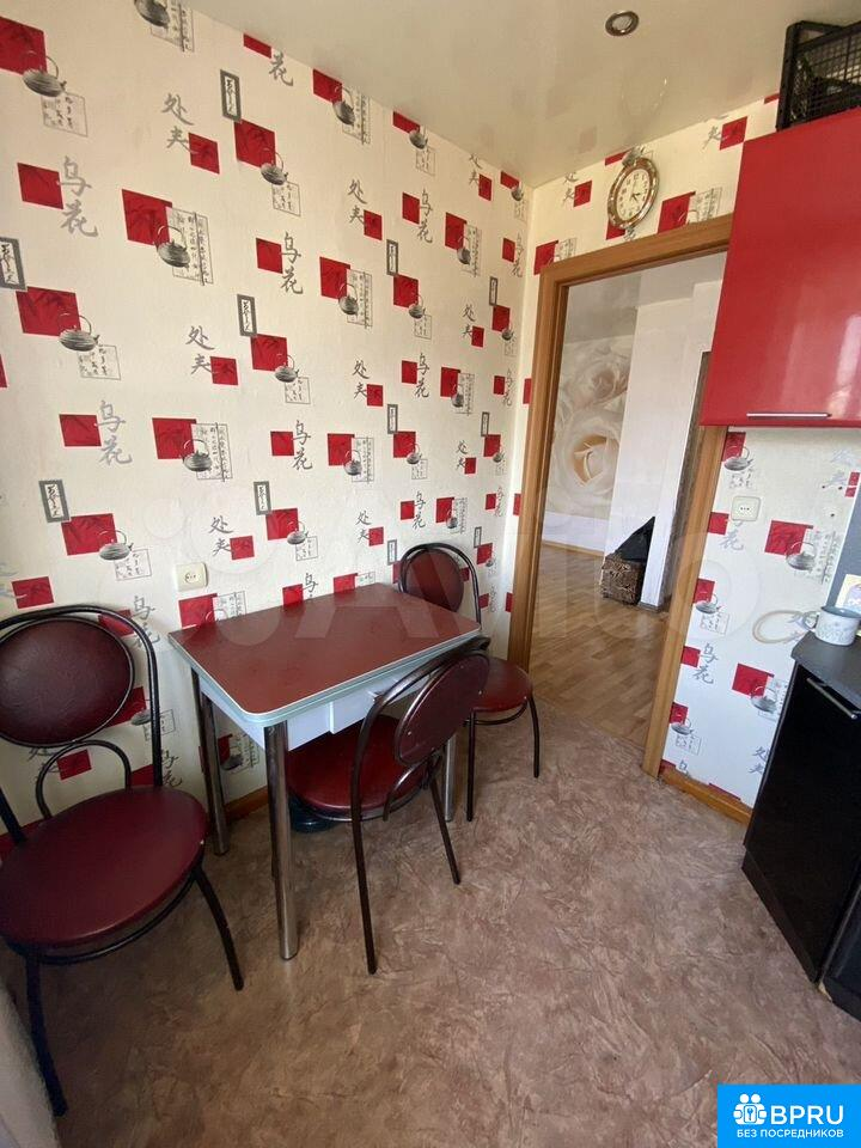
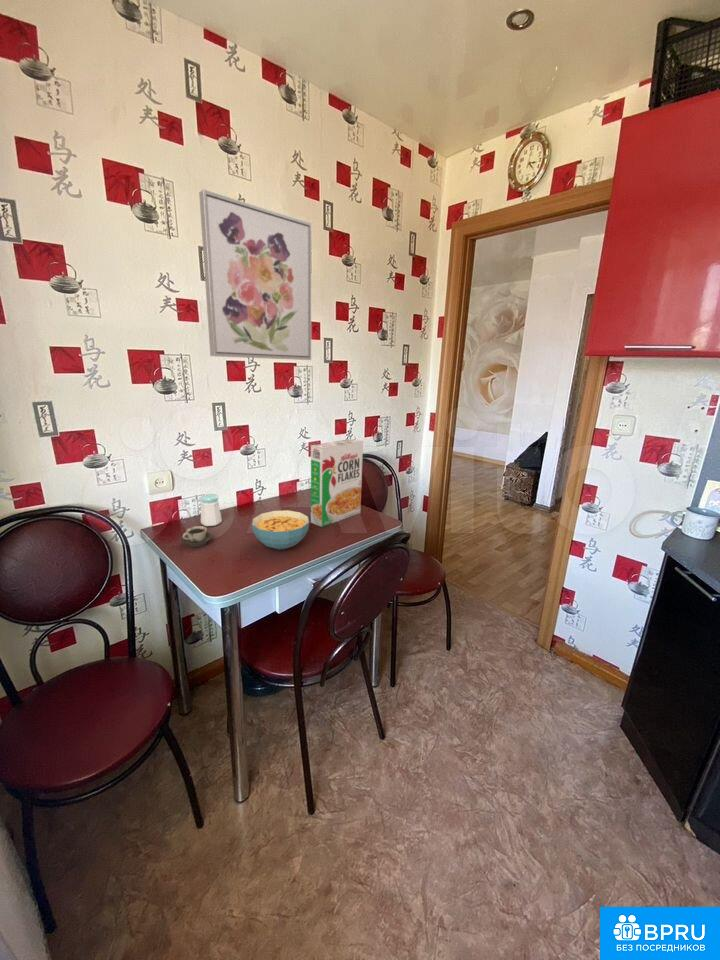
+ cereal box [310,438,364,528]
+ wall art [198,188,312,361]
+ salt shaker [200,493,223,527]
+ cereal bowl [251,509,310,551]
+ cup [181,525,213,548]
